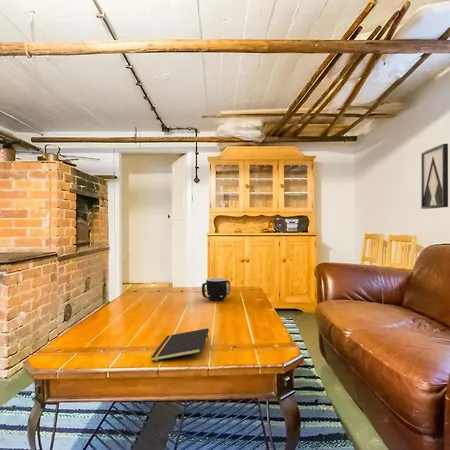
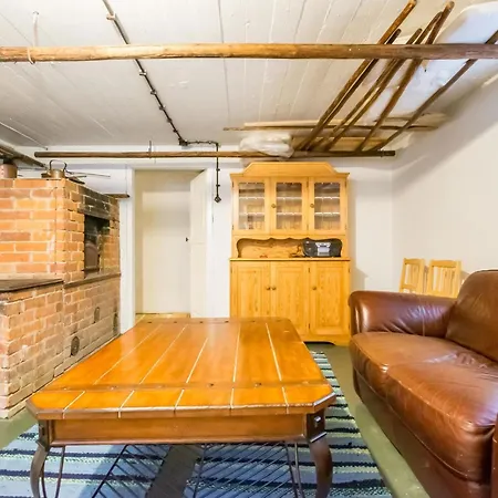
- notepad [150,327,210,362]
- wall art [420,143,449,210]
- mug [201,277,231,302]
